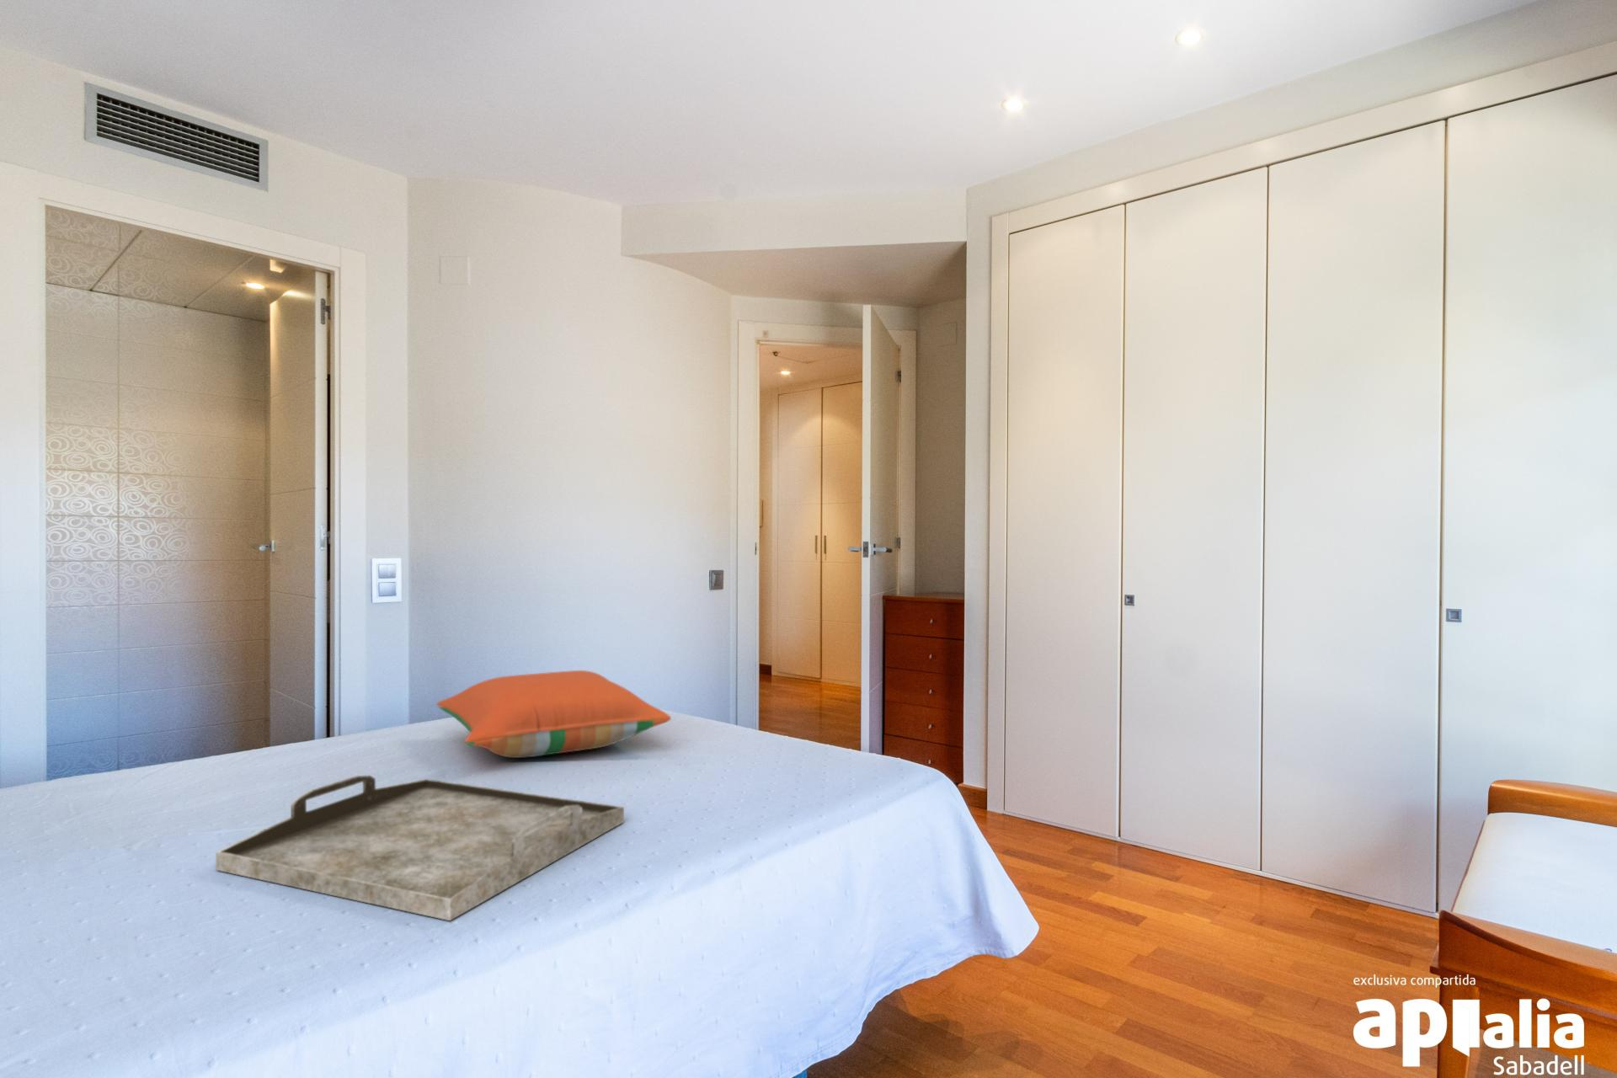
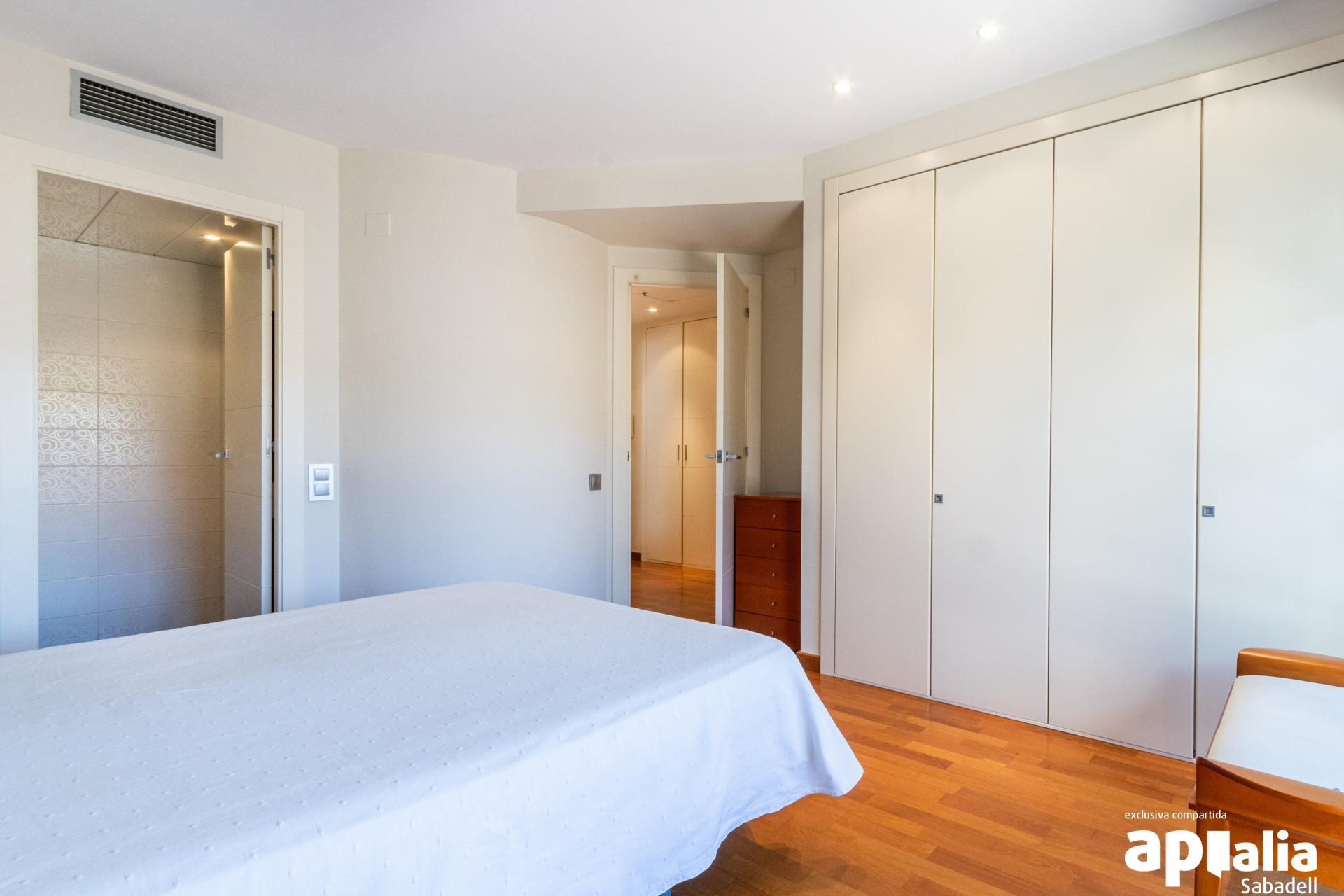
- serving tray [215,775,624,922]
- pillow [436,669,673,759]
